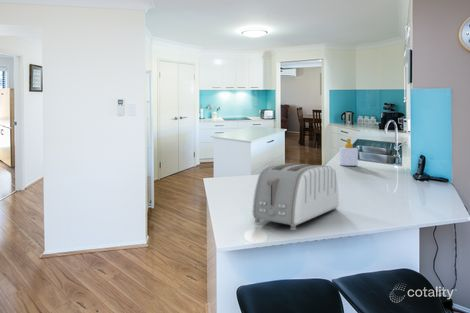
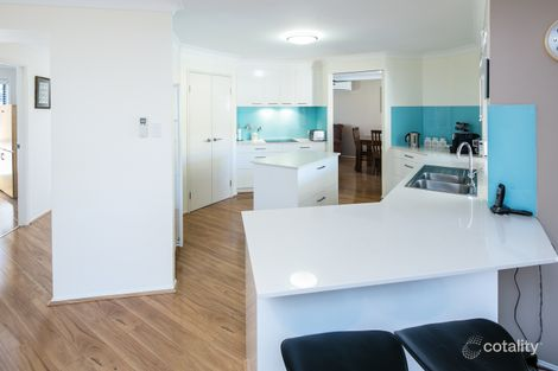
- soap bottle [339,138,359,167]
- toaster [251,162,340,231]
